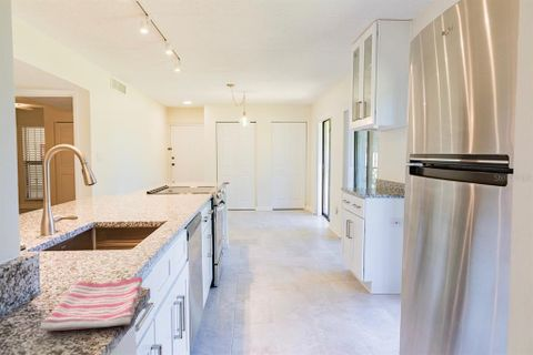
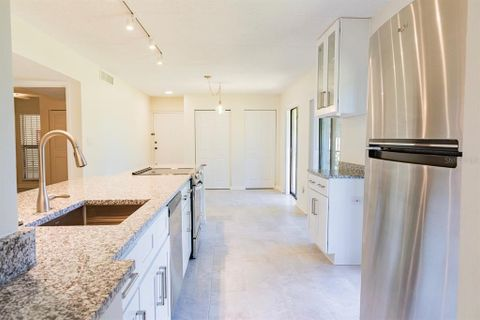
- dish towel [39,275,143,332]
